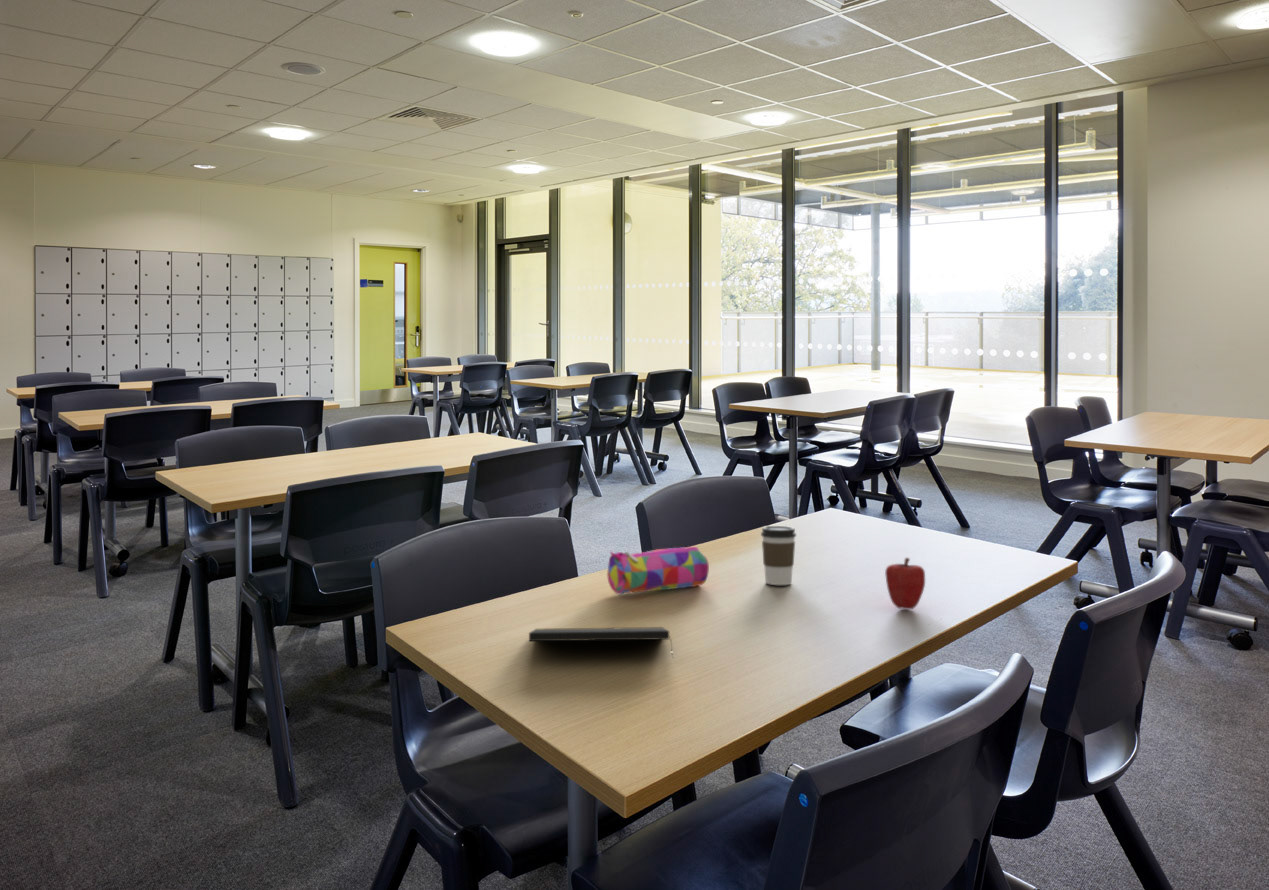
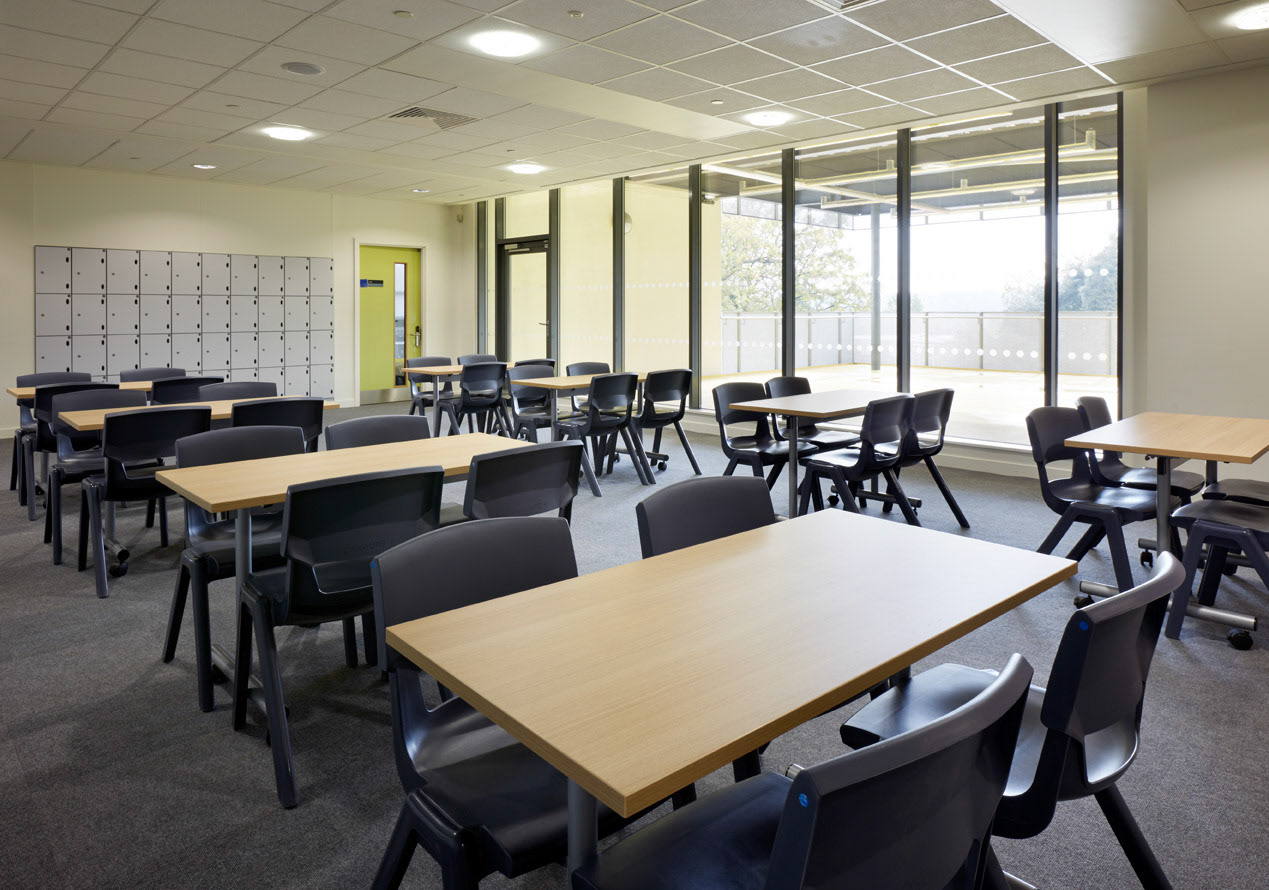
- apple [884,557,926,611]
- coffee cup [760,525,797,586]
- pencil case [606,545,710,595]
- notepad [528,626,674,658]
